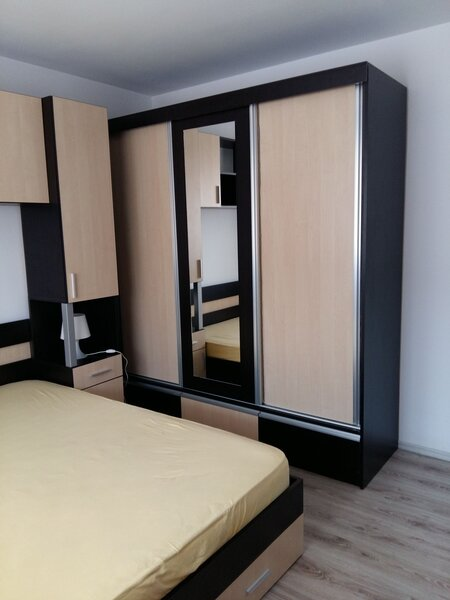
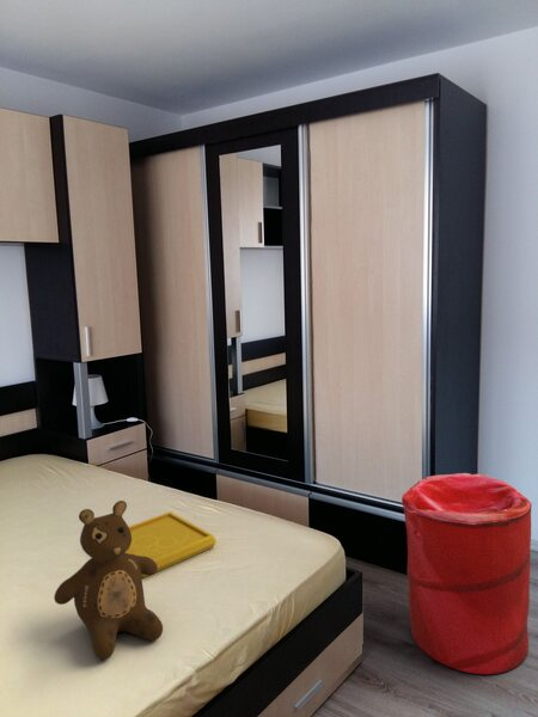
+ serving tray [126,510,218,578]
+ teddy bear [53,500,164,661]
+ laundry hamper [401,472,533,675]
